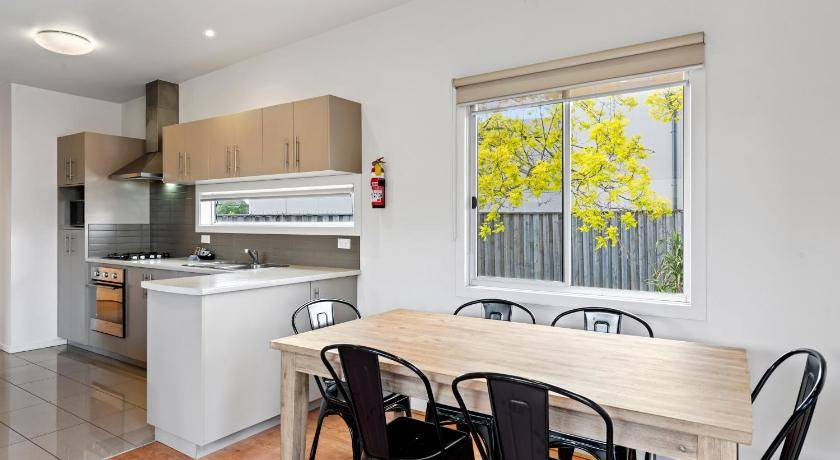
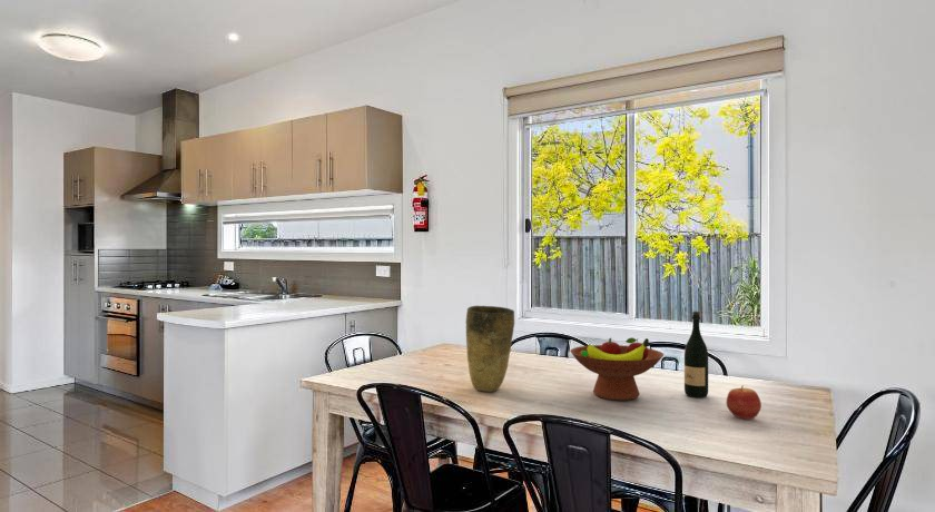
+ wine bottle [683,311,709,398]
+ fruit bowl [569,337,665,401]
+ apple [726,384,762,421]
+ vase [464,305,515,393]
